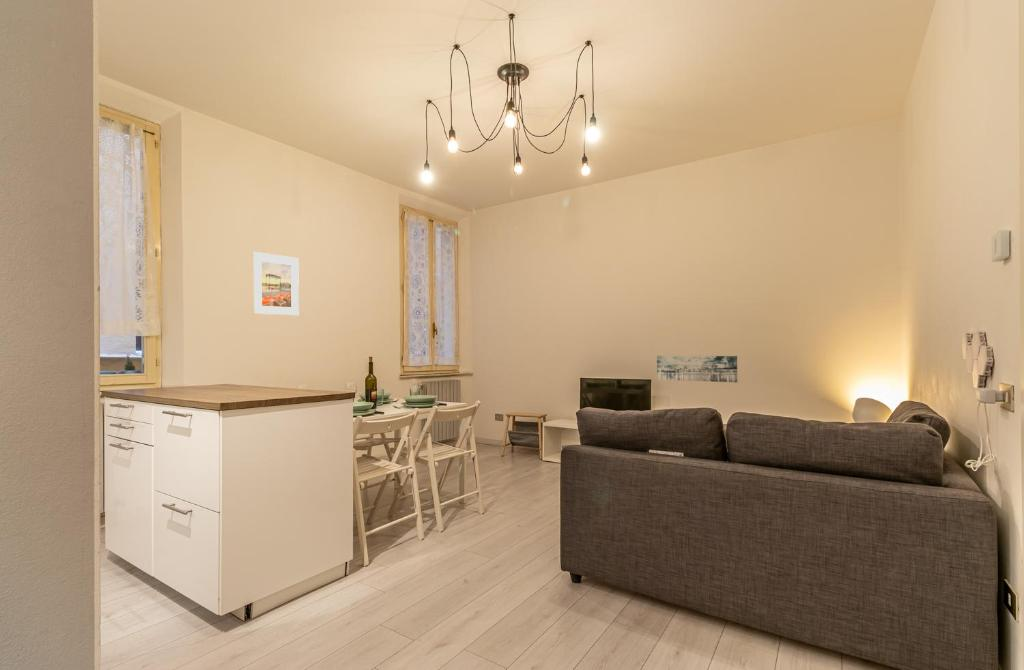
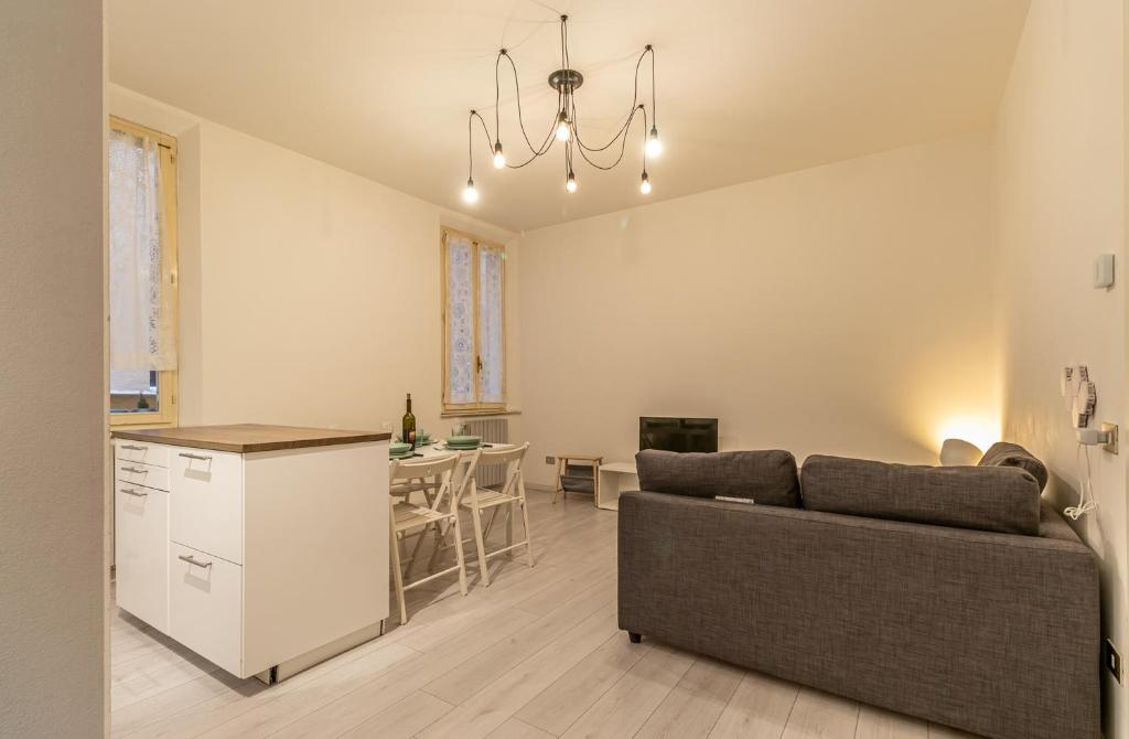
- wall art [656,354,738,383]
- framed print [251,251,300,316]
